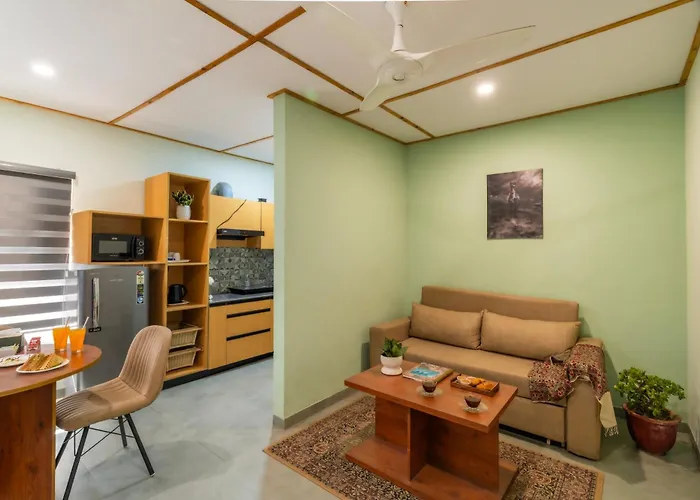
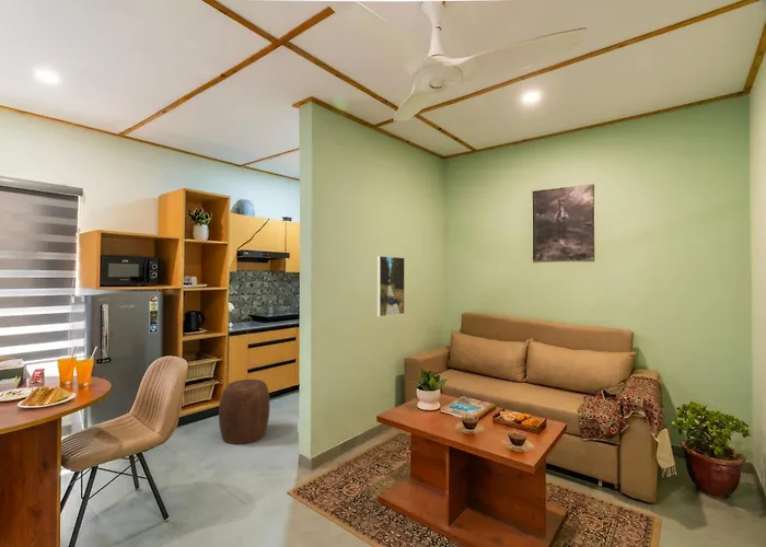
+ stool [218,379,270,445]
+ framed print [376,255,406,318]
